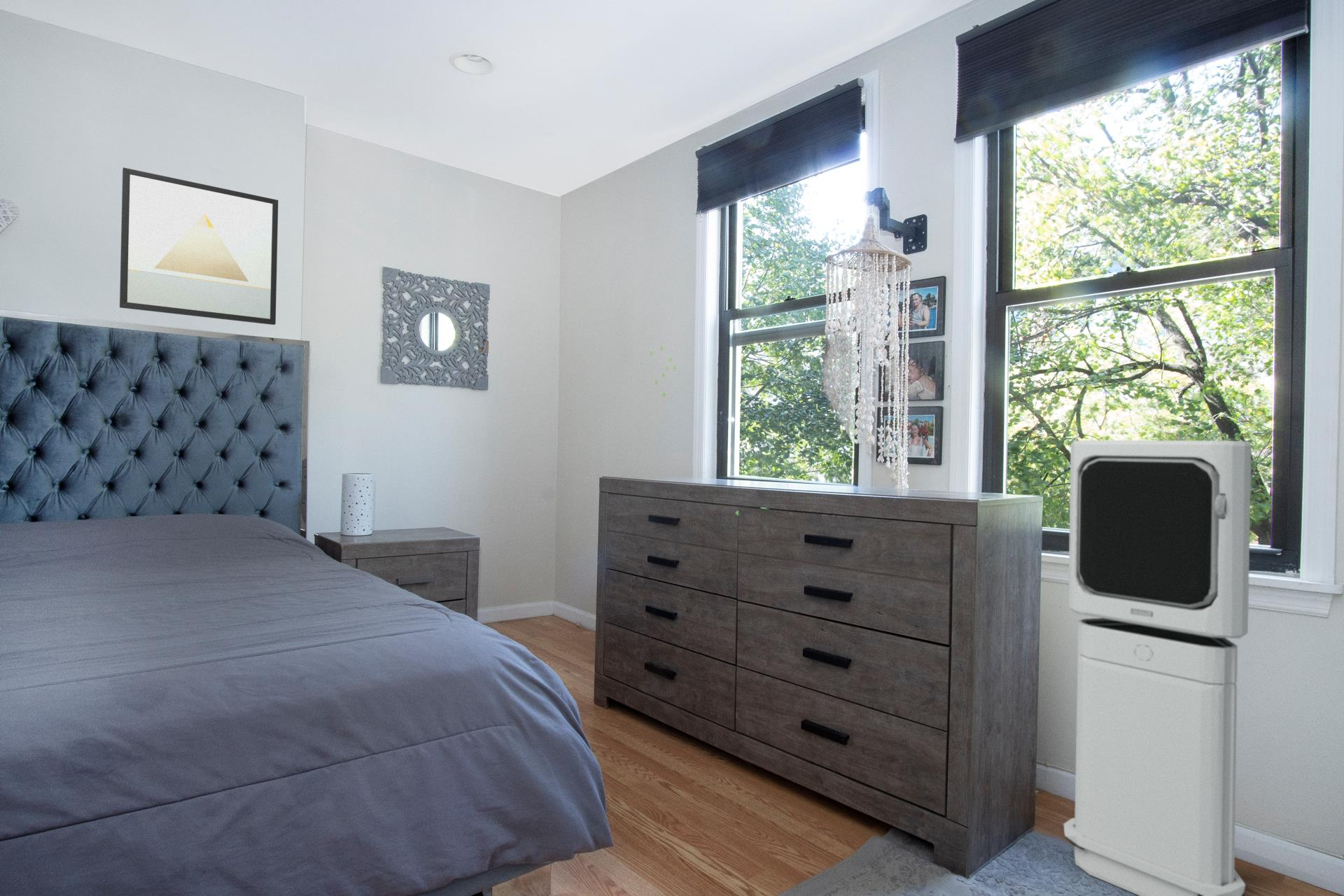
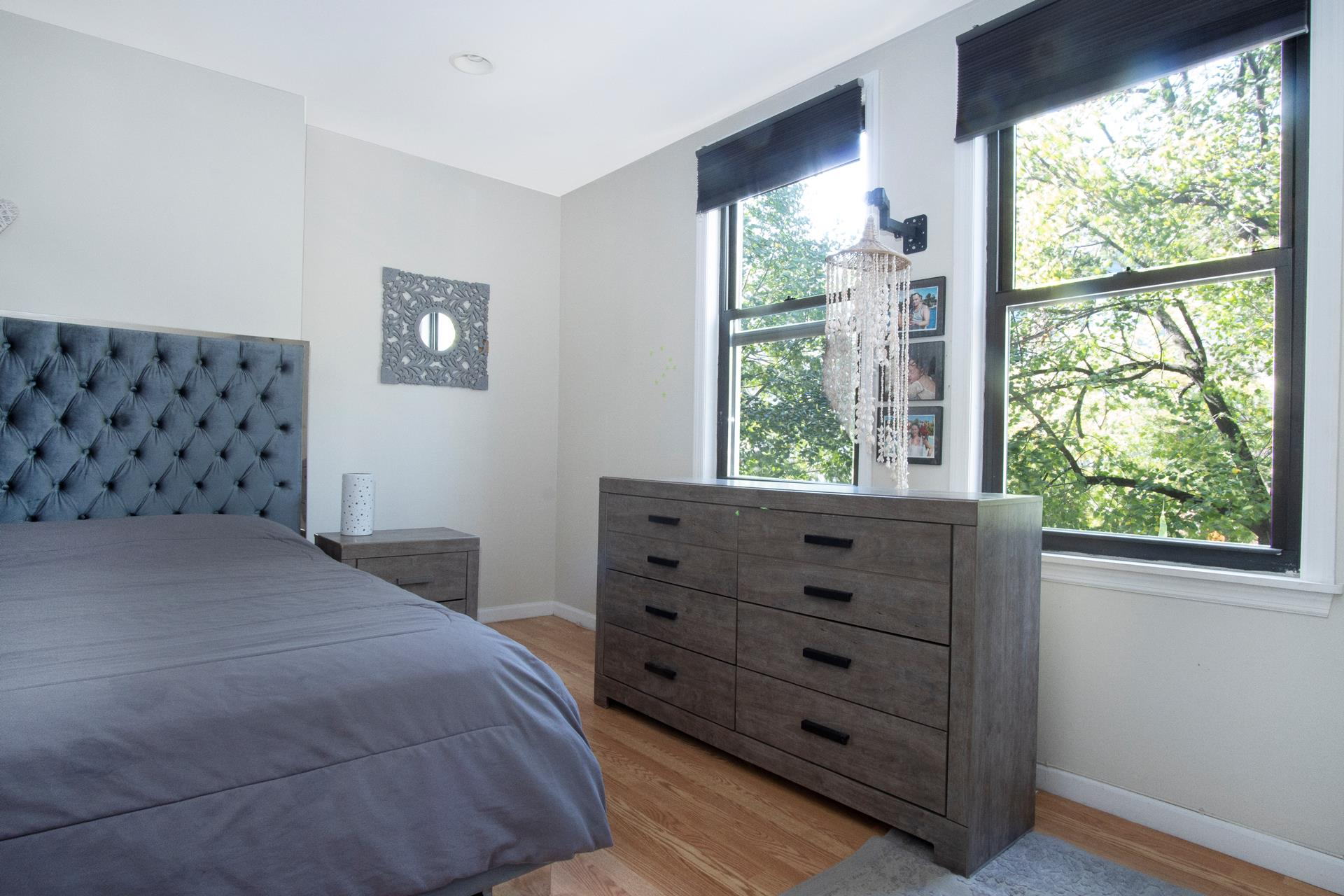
- air purifier [1063,440,1252,896]
- wall art [119,167,279,325]
